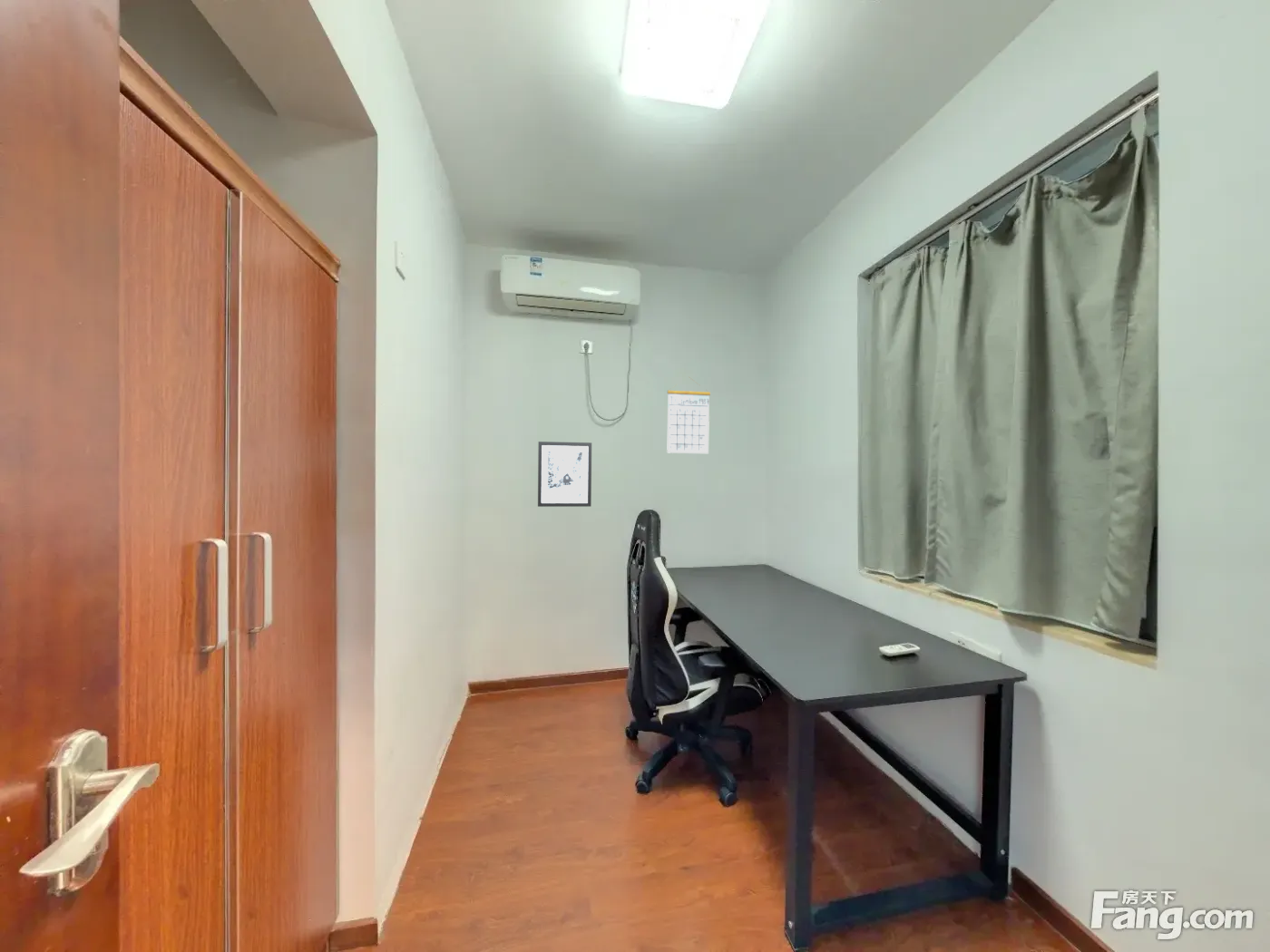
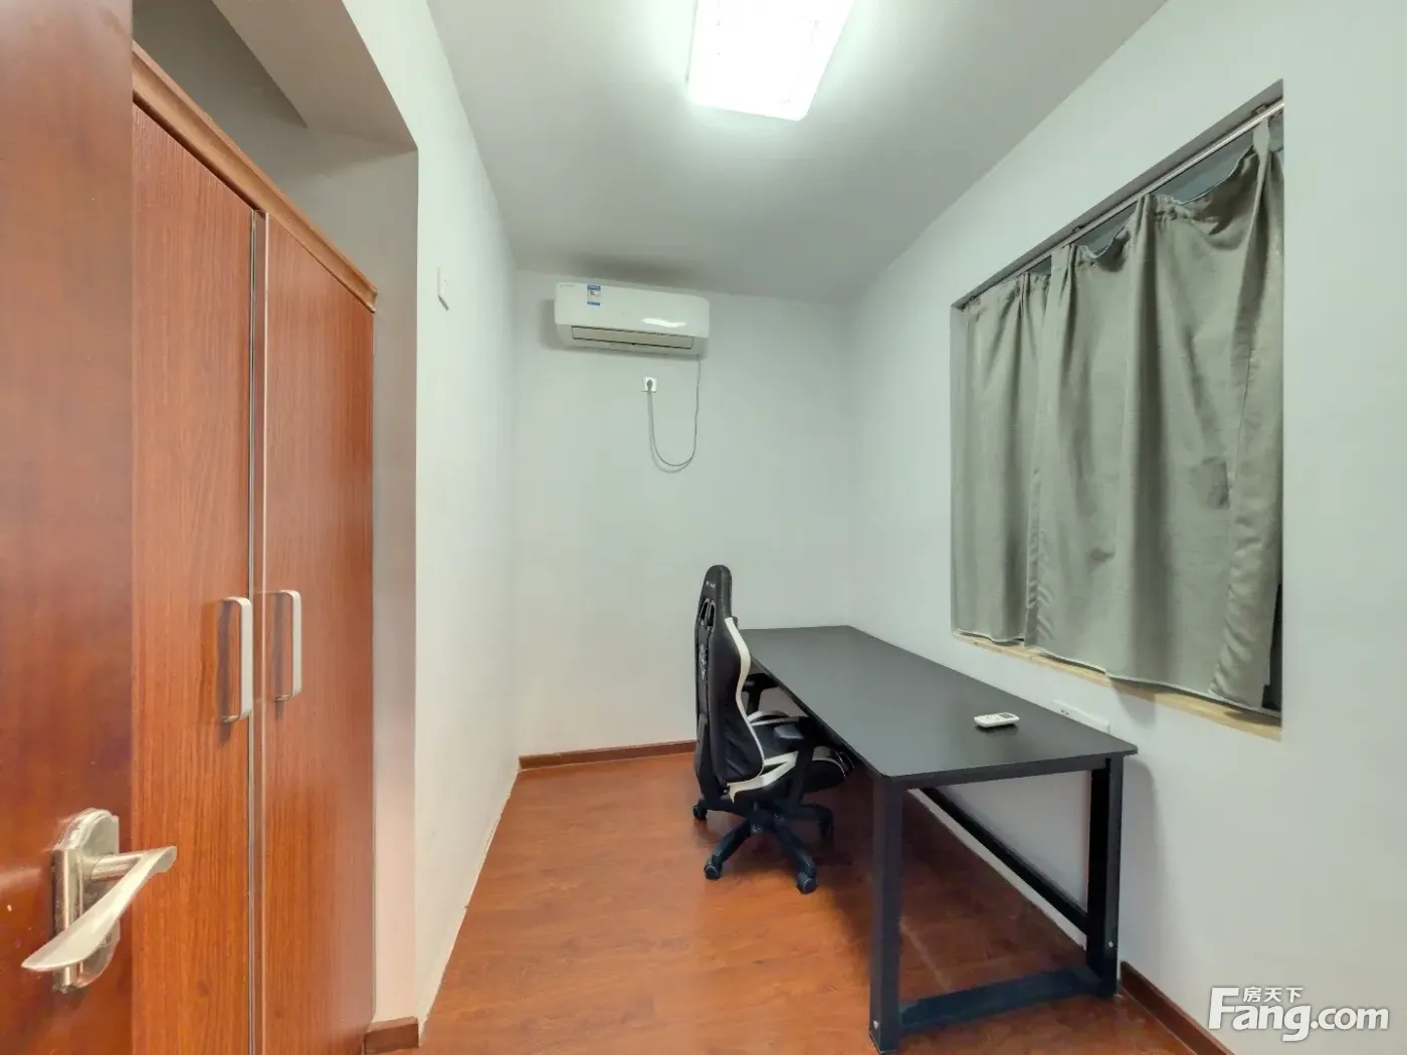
- calendar [666,377,711,454]
- wall art [537,441,592,508]
